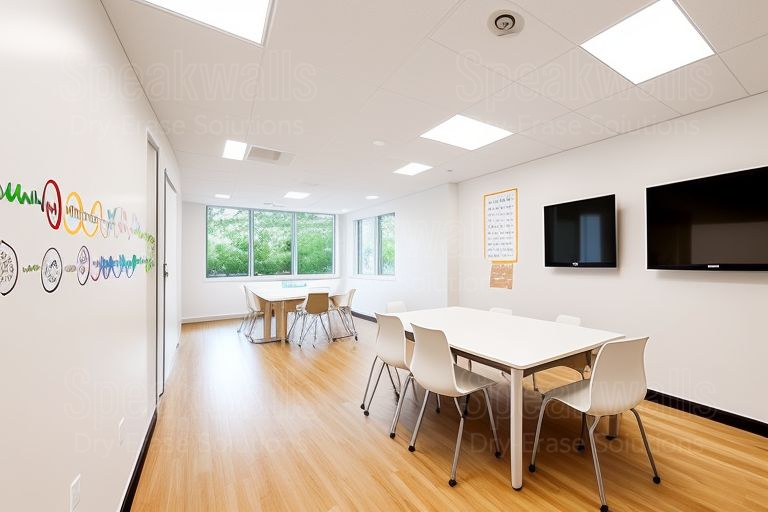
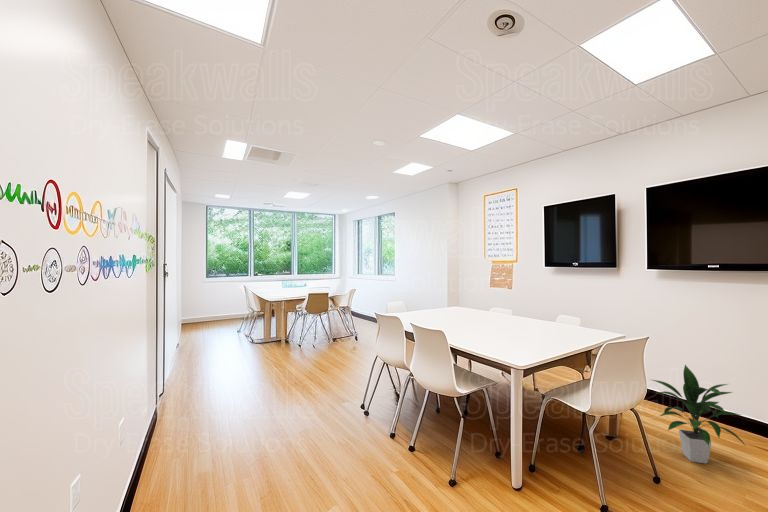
+ indoor plant [649,363,746,465]
